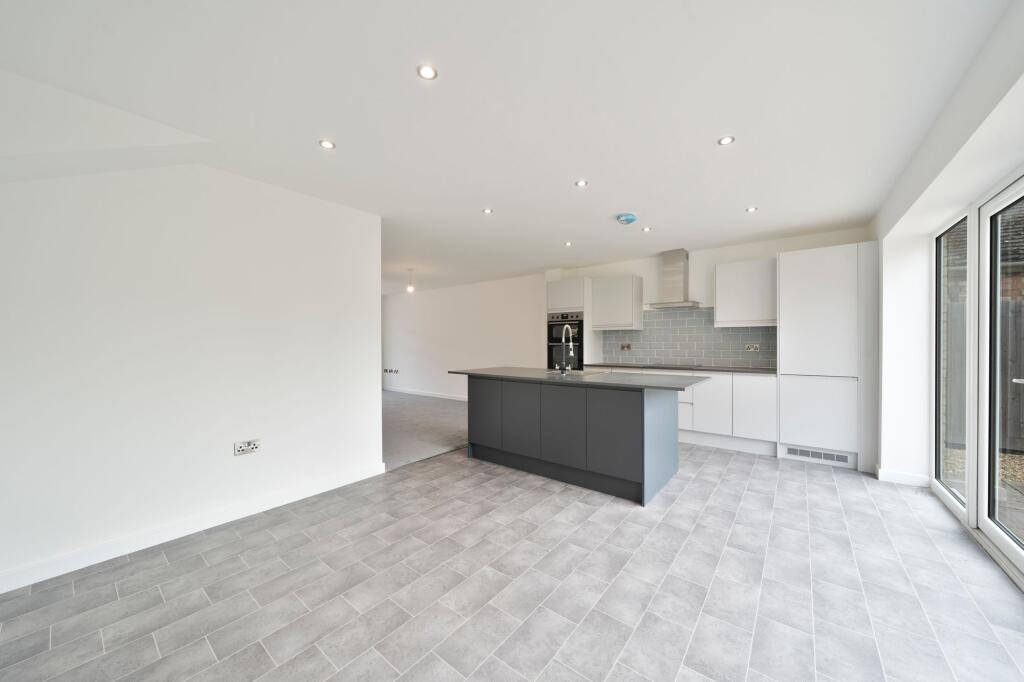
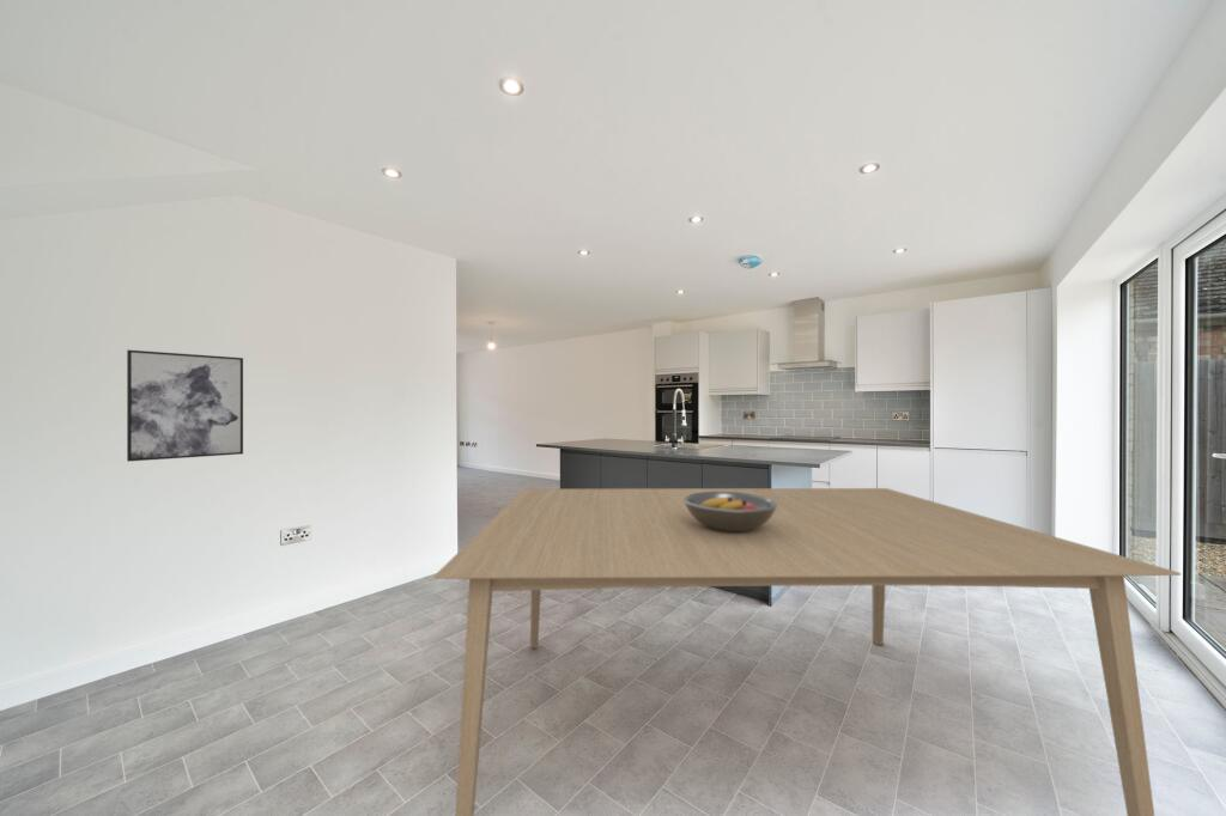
+ wall art [126,349,244,463]
+ dining table [432,487,1182,816]
+ fruit bowl [684,492,778,531]
